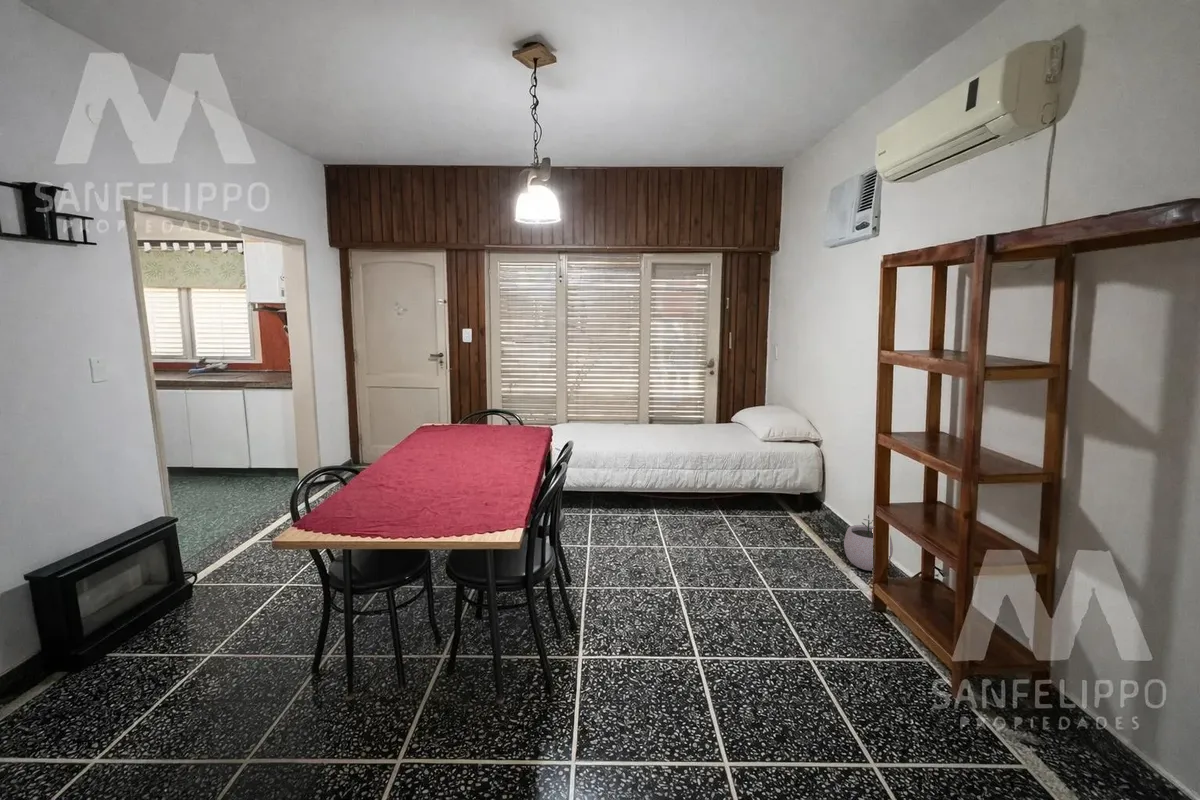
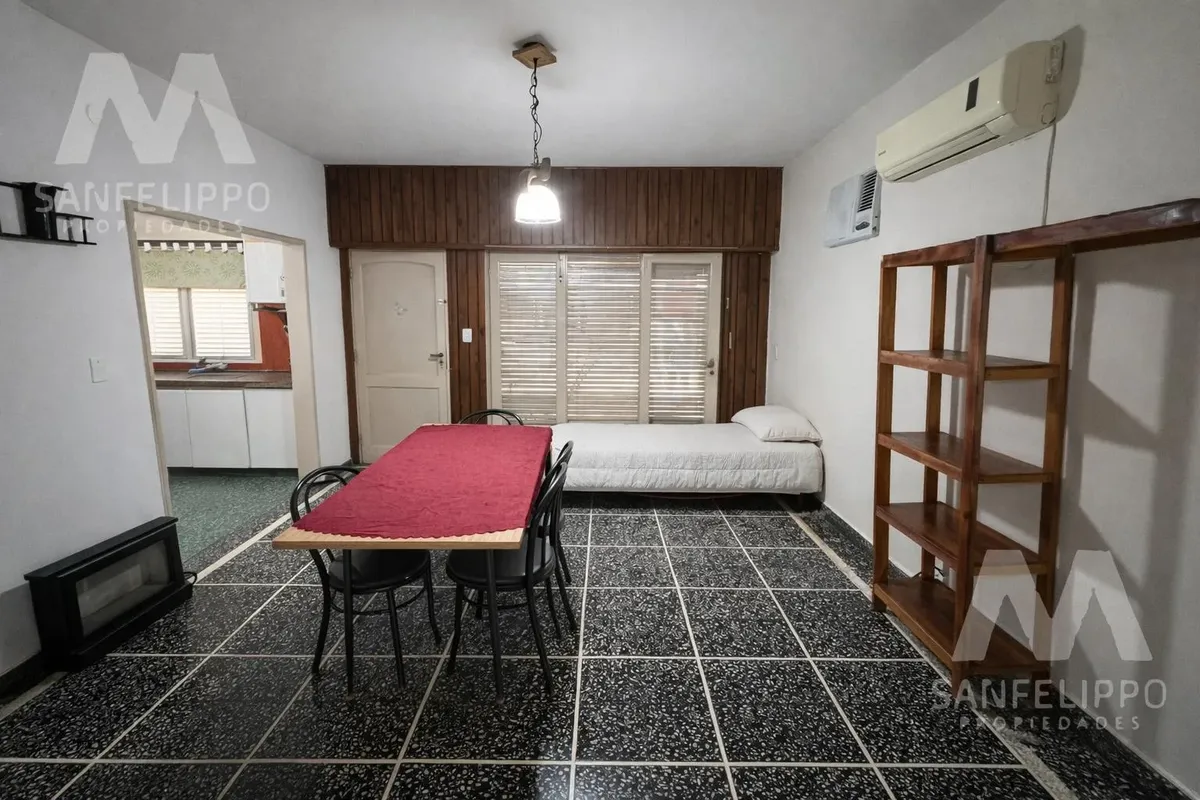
- plant pot [843,514,894,572]
